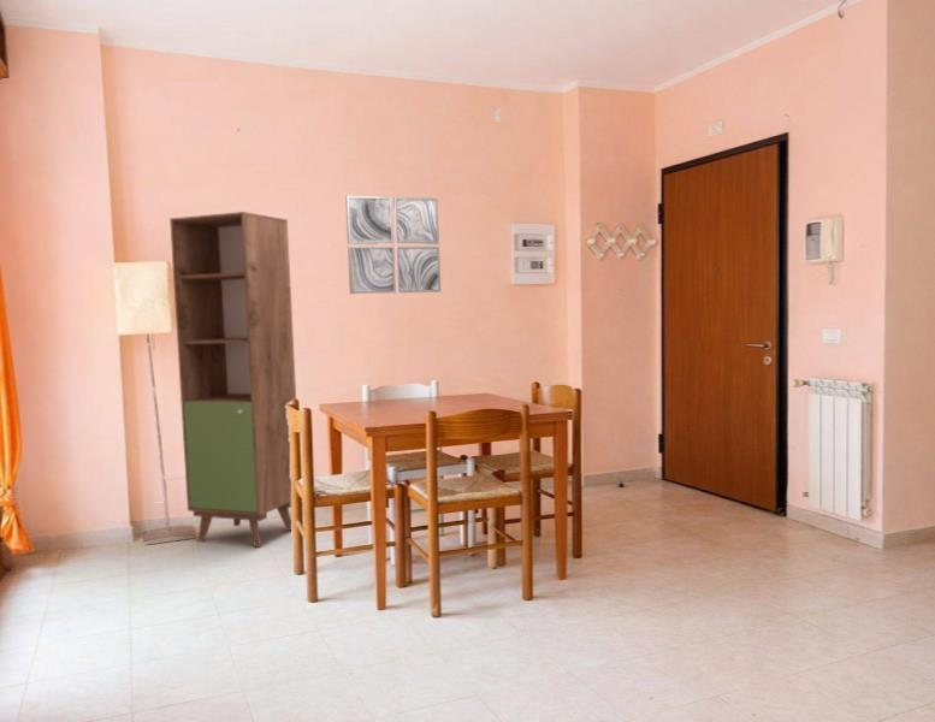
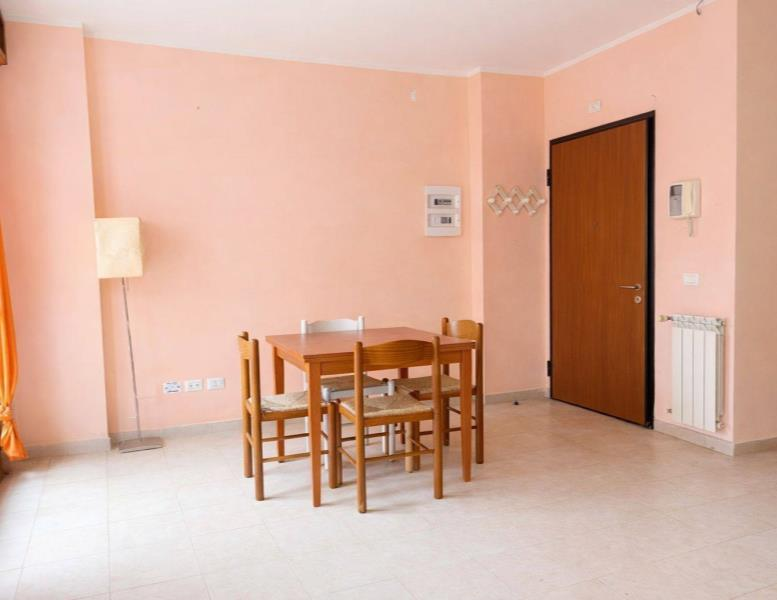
- cabinet [168,211,297,549]
- wall art [344,195,442,295]
